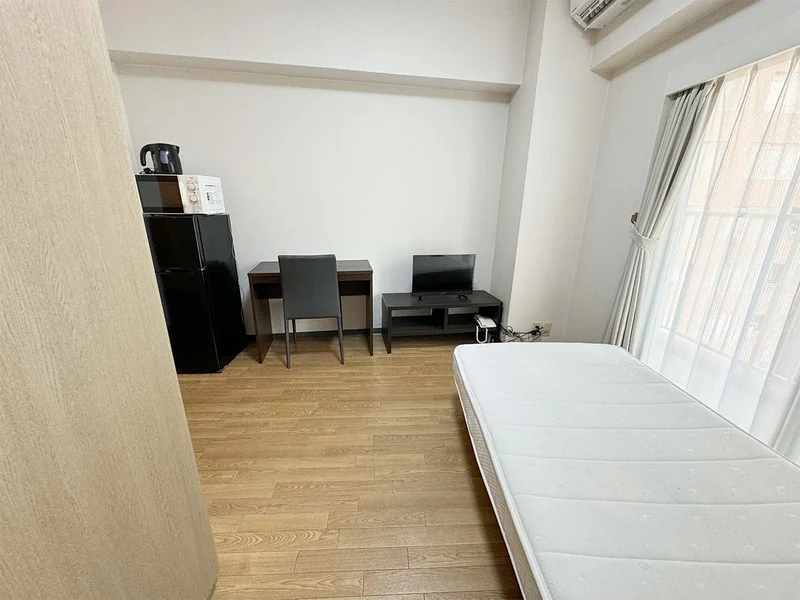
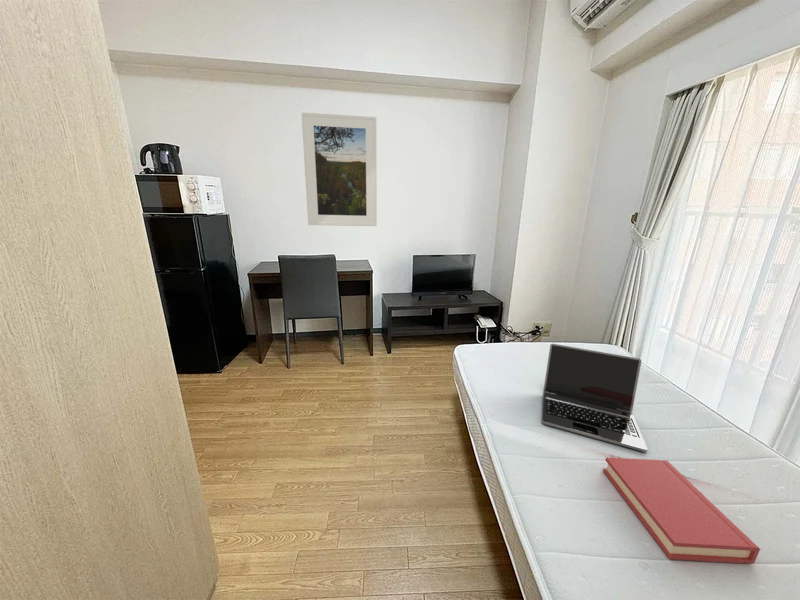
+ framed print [301,112,378,227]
+ laptop [541,343,648,453]
+ hardback book [602,457,761,565]
